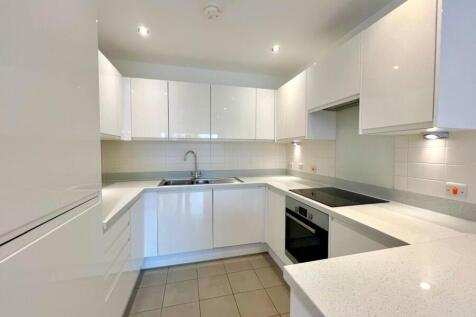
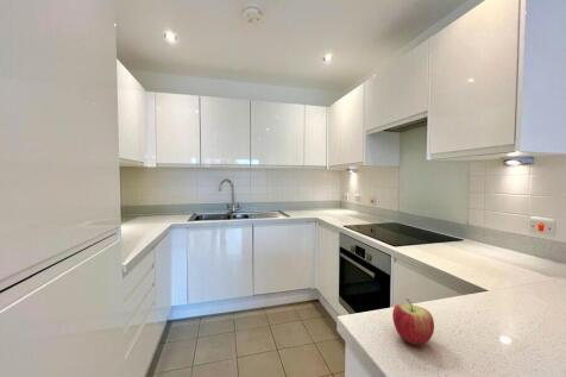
+ apple [391,297,435,346]
